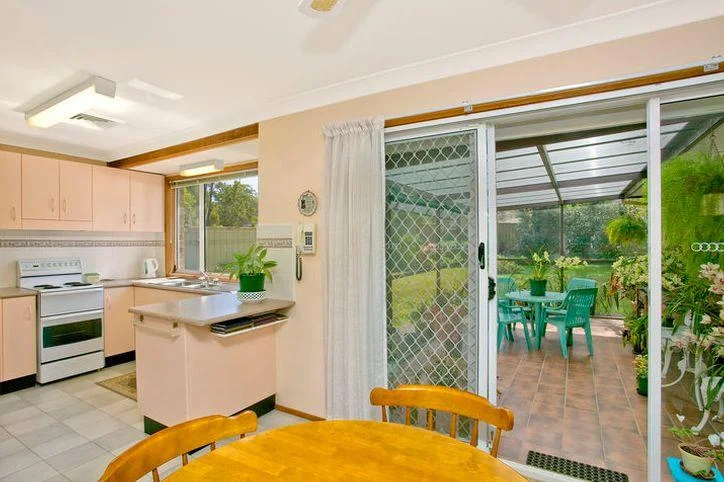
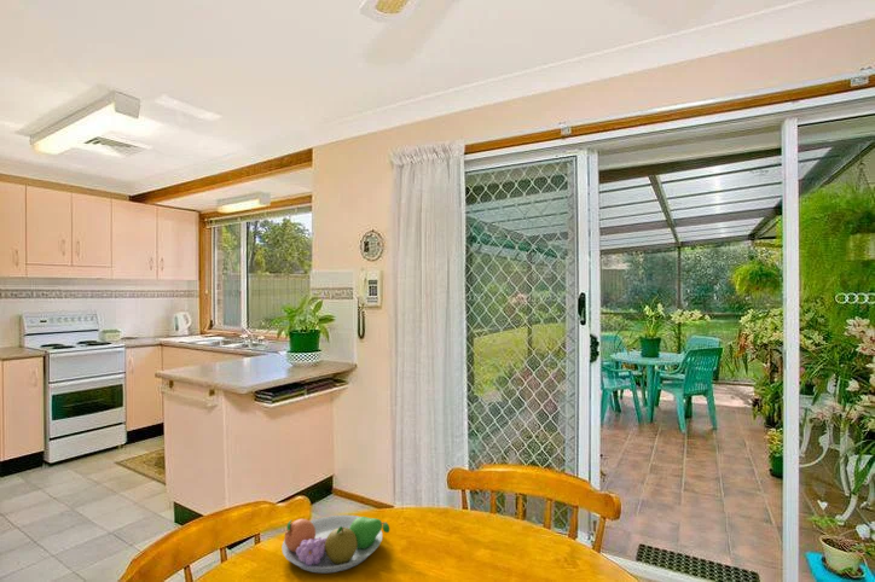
+ fruit bowl [280,513,390,575]
